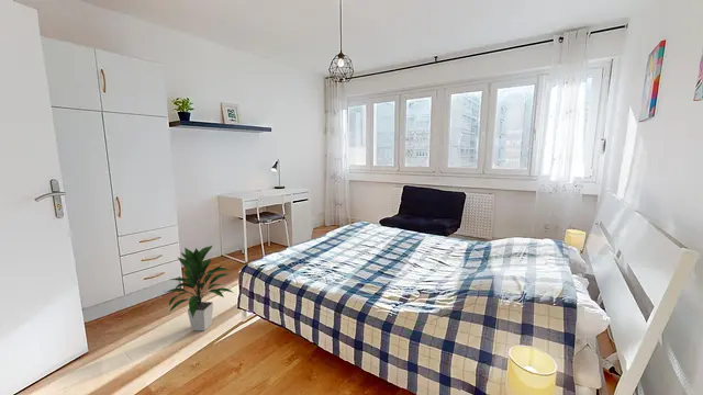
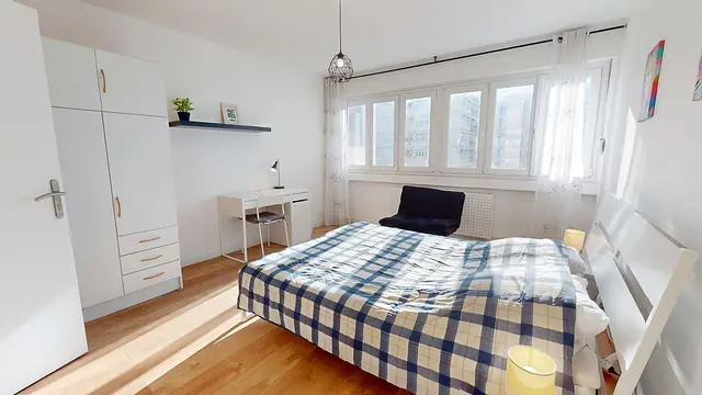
- indoor plant [164,245,235,332]
